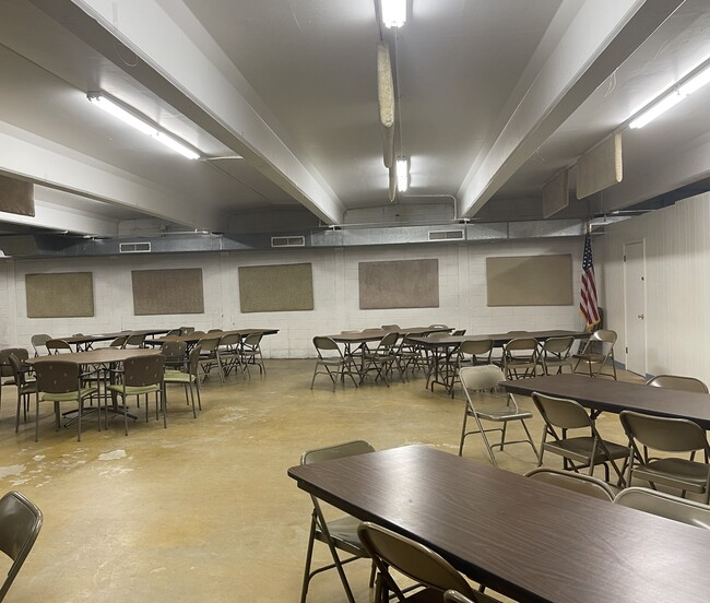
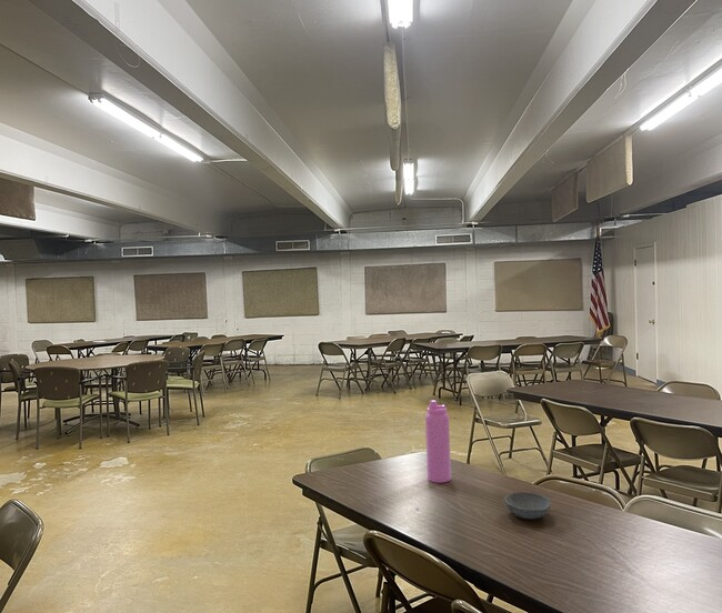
+ water bottle [424,400,452,484]
+ bowl [503,491,552,520]
